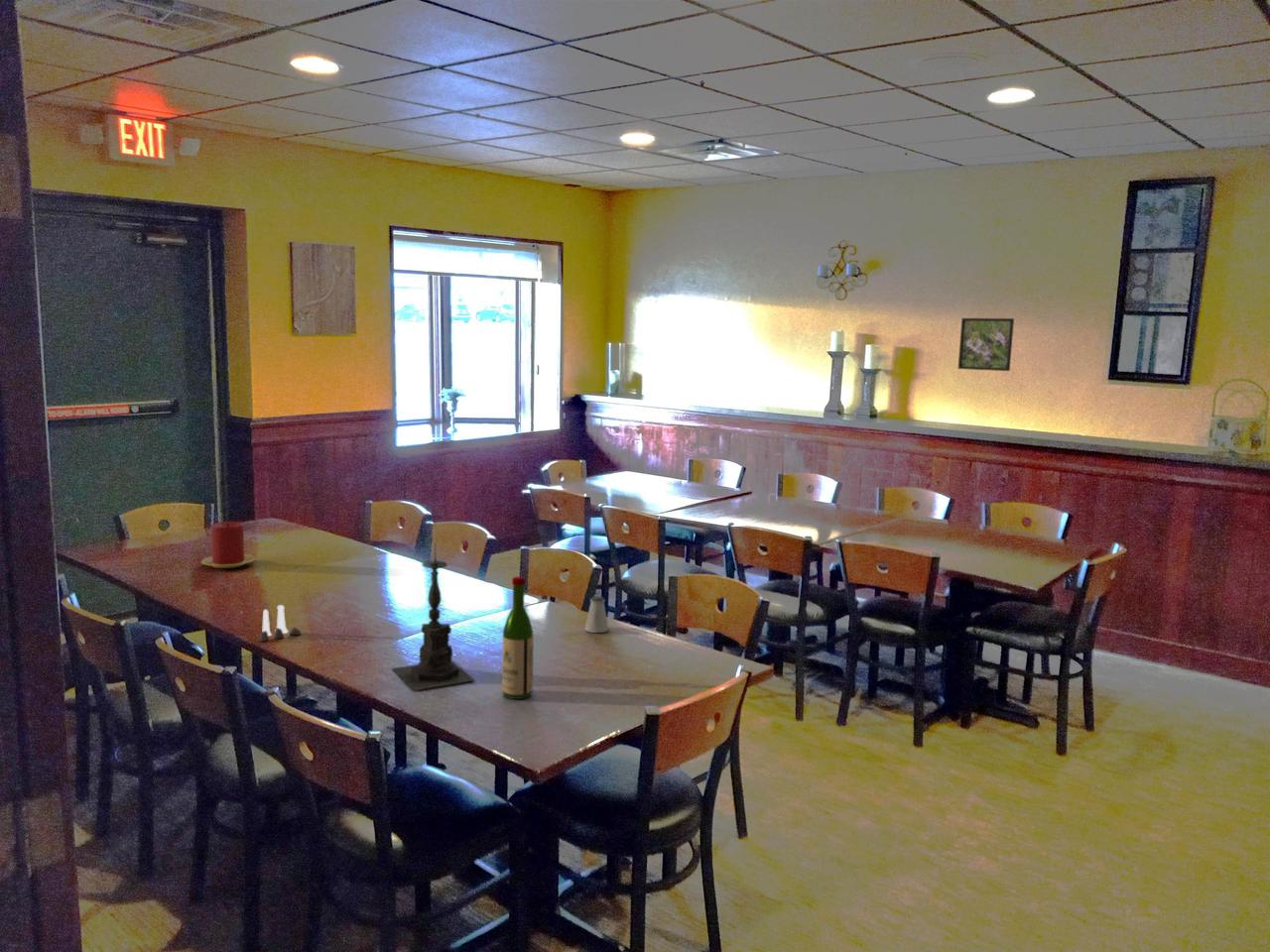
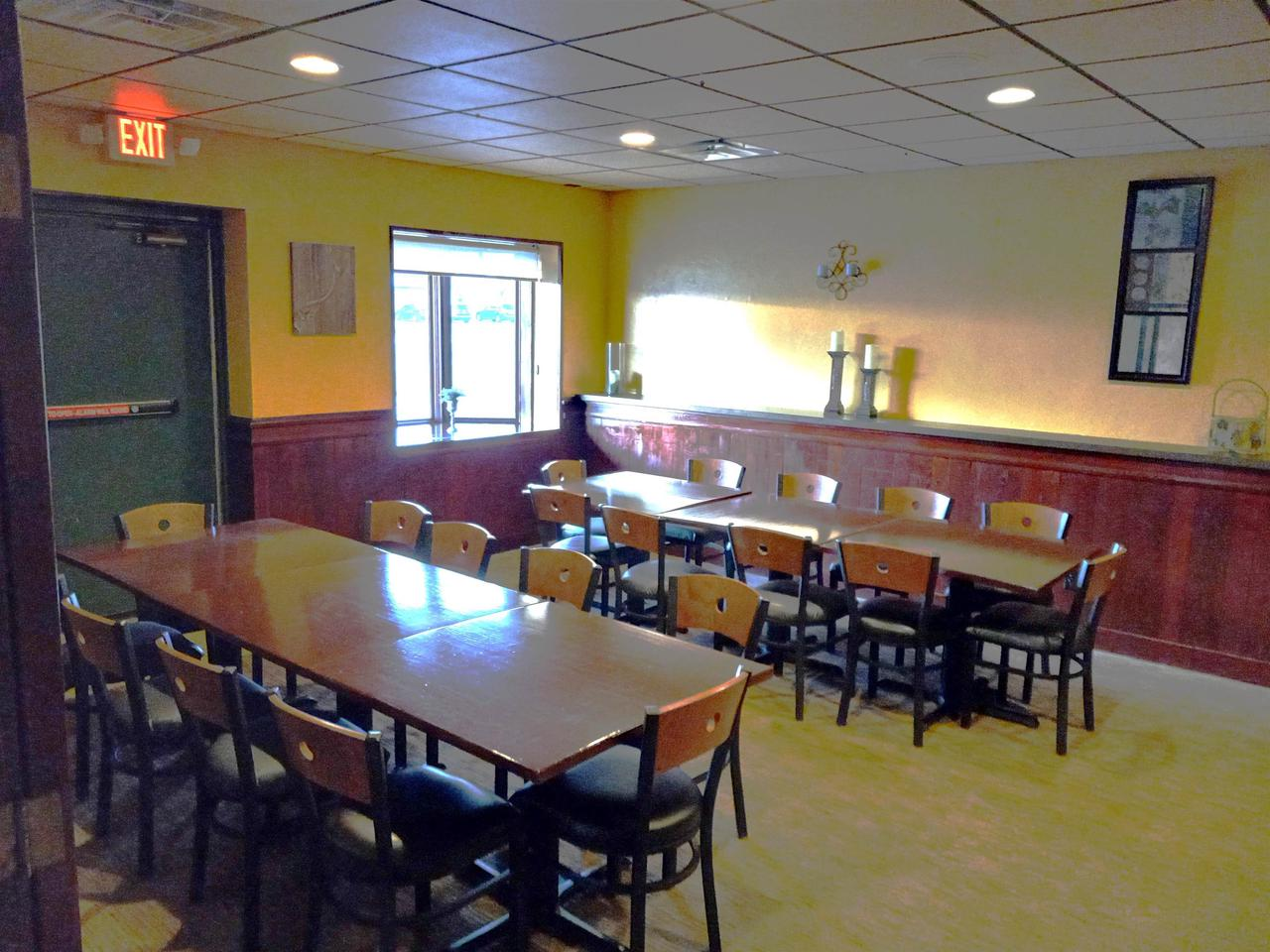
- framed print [957,317,1015,372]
- candle holder [391,542,475,691]
- saltshaker [584,595,609,634]
- wine bottle [501,575,535,700]
- salt and pepper shaker set [259,604,302,643]
- candle [200,521,256,569]
